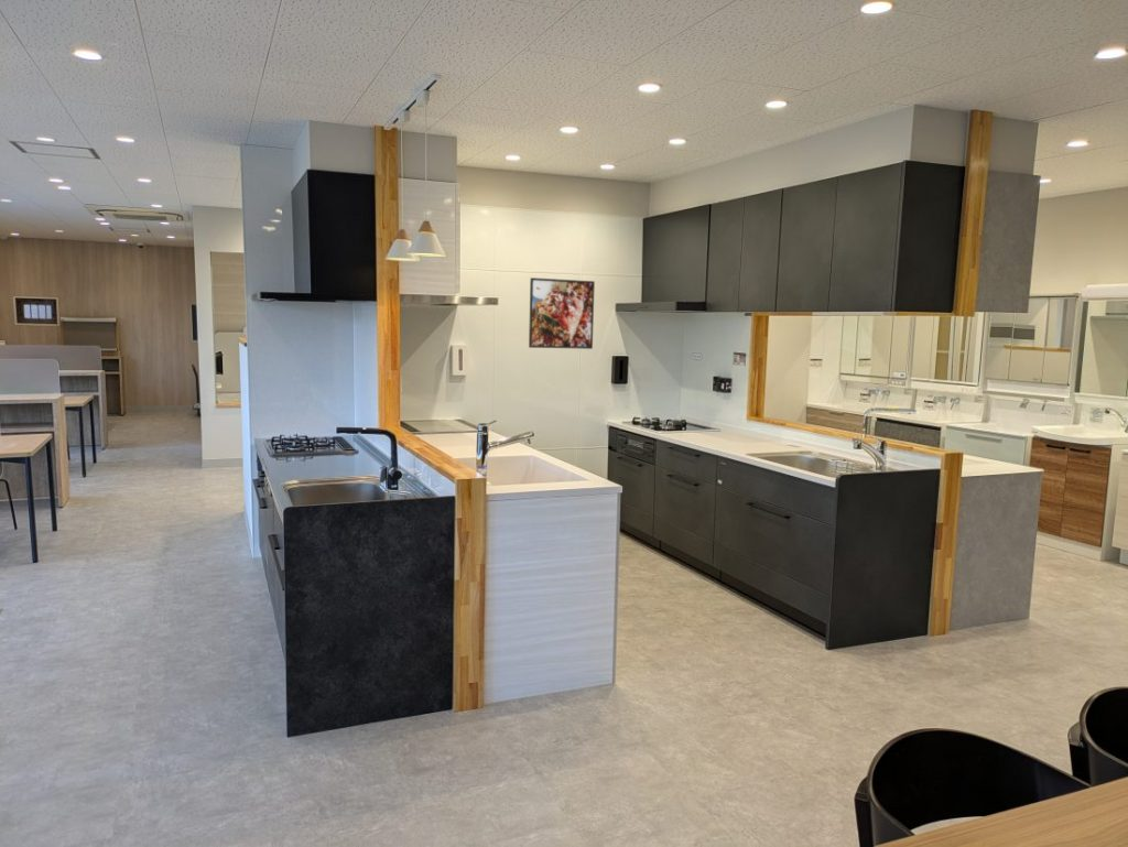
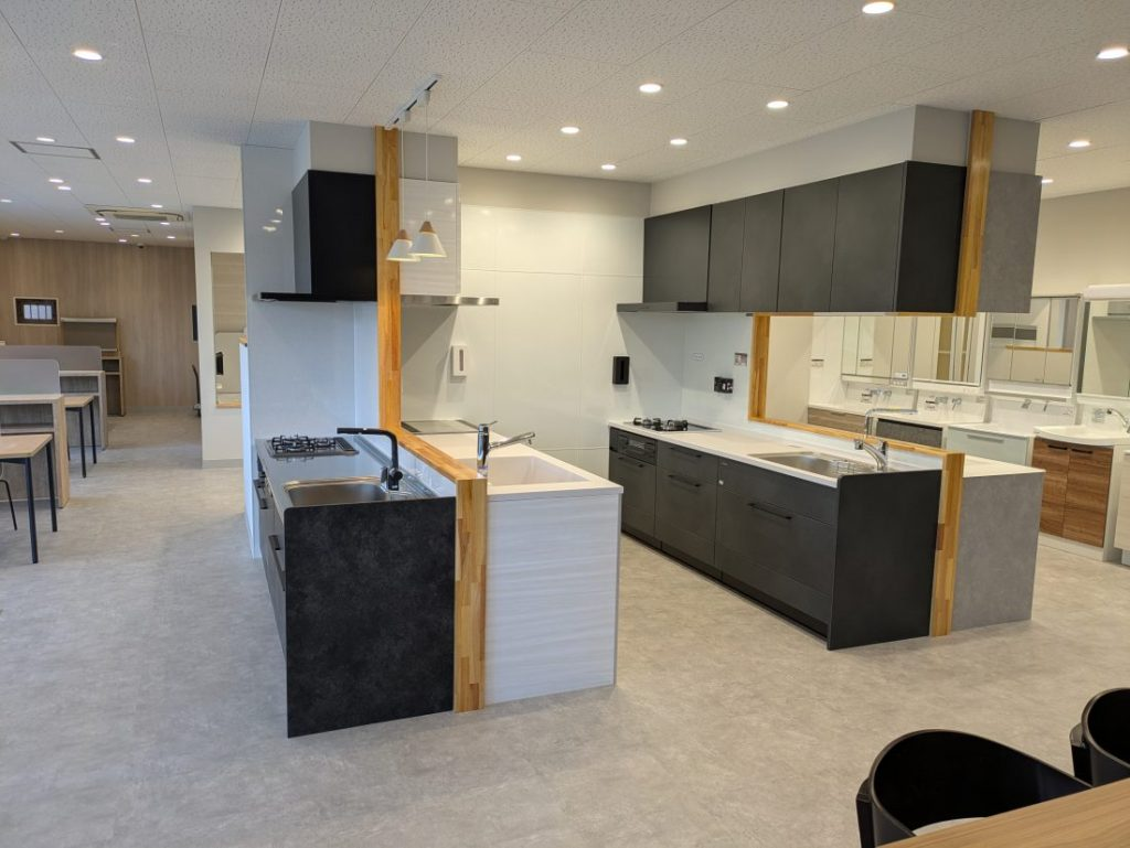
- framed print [528,276,596,350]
